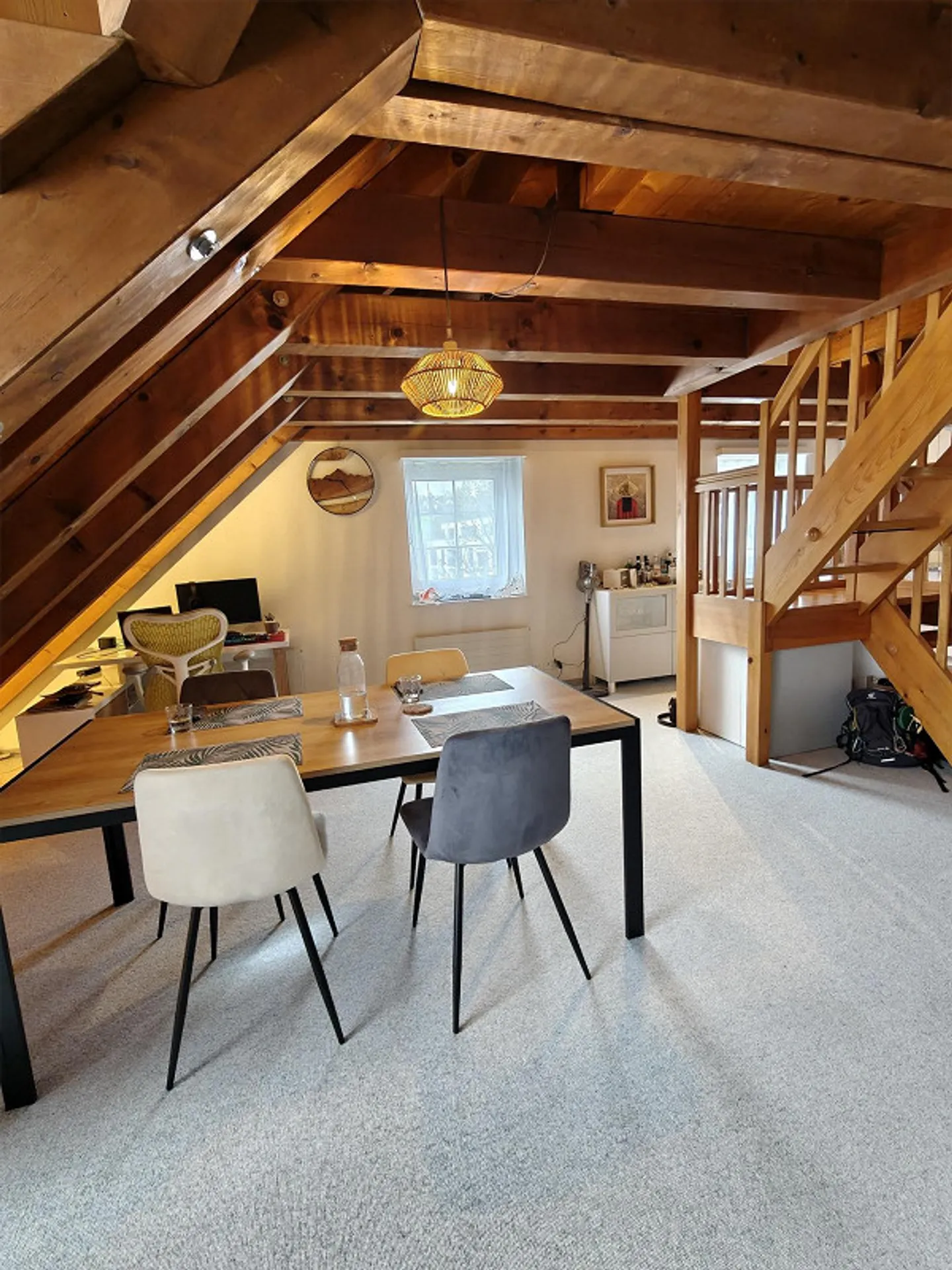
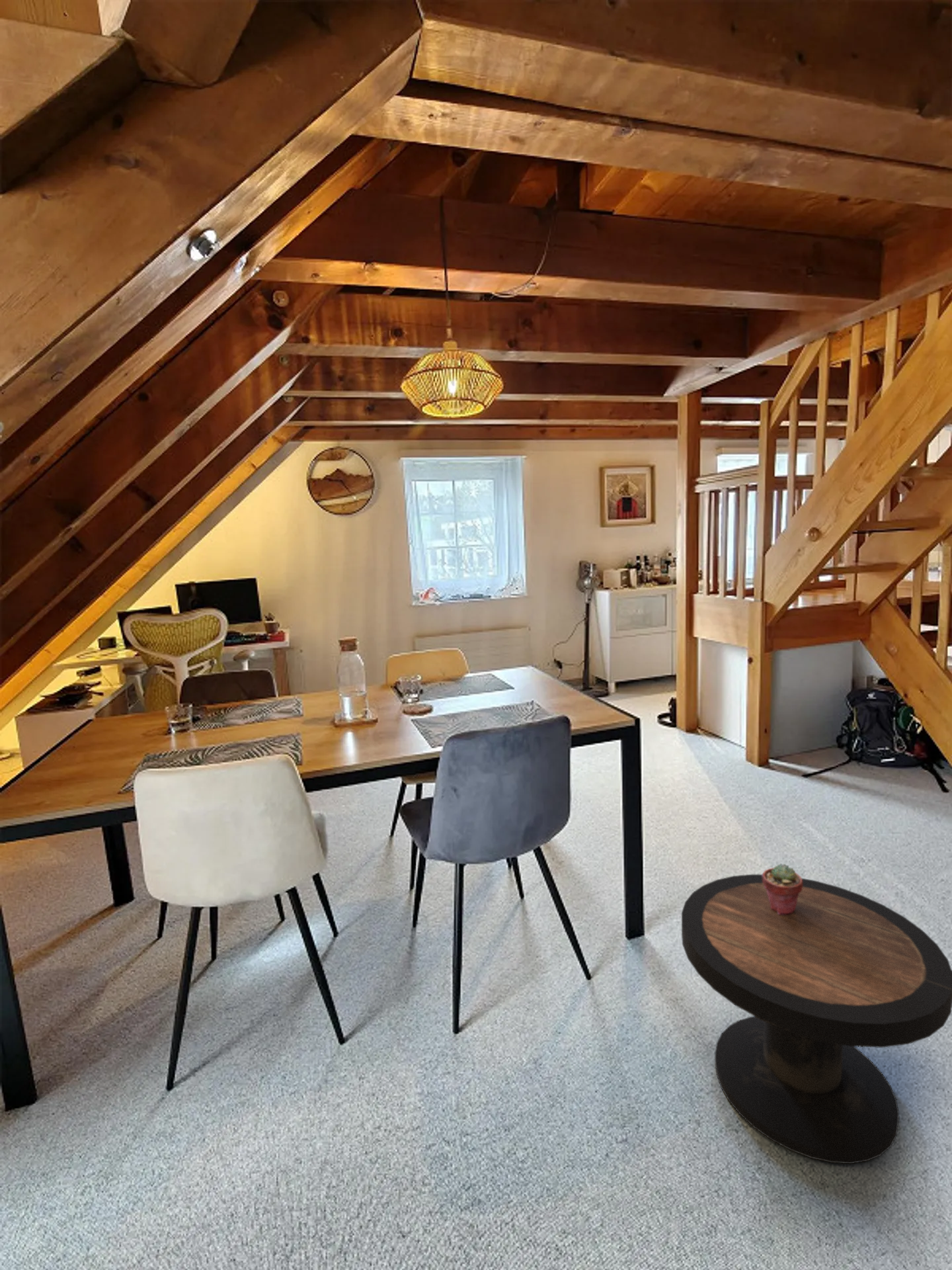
+ potted succulent [762,863,803,915]
+ side table [681,874,952,1164]
